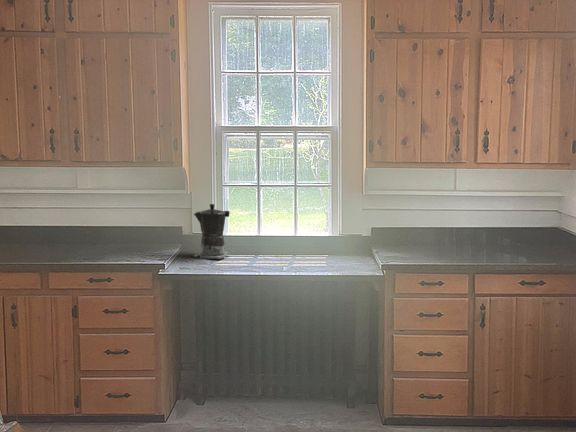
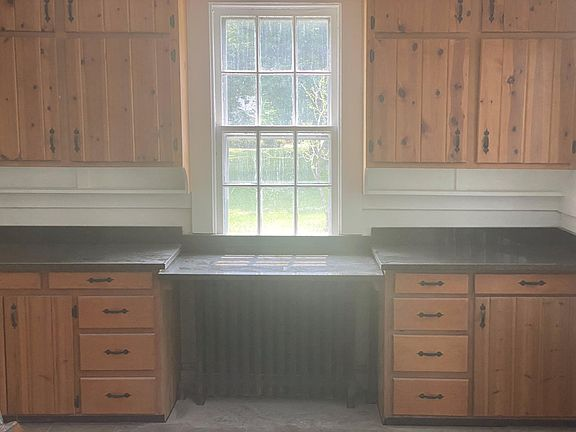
- coffee maker [192,203,231,260]
